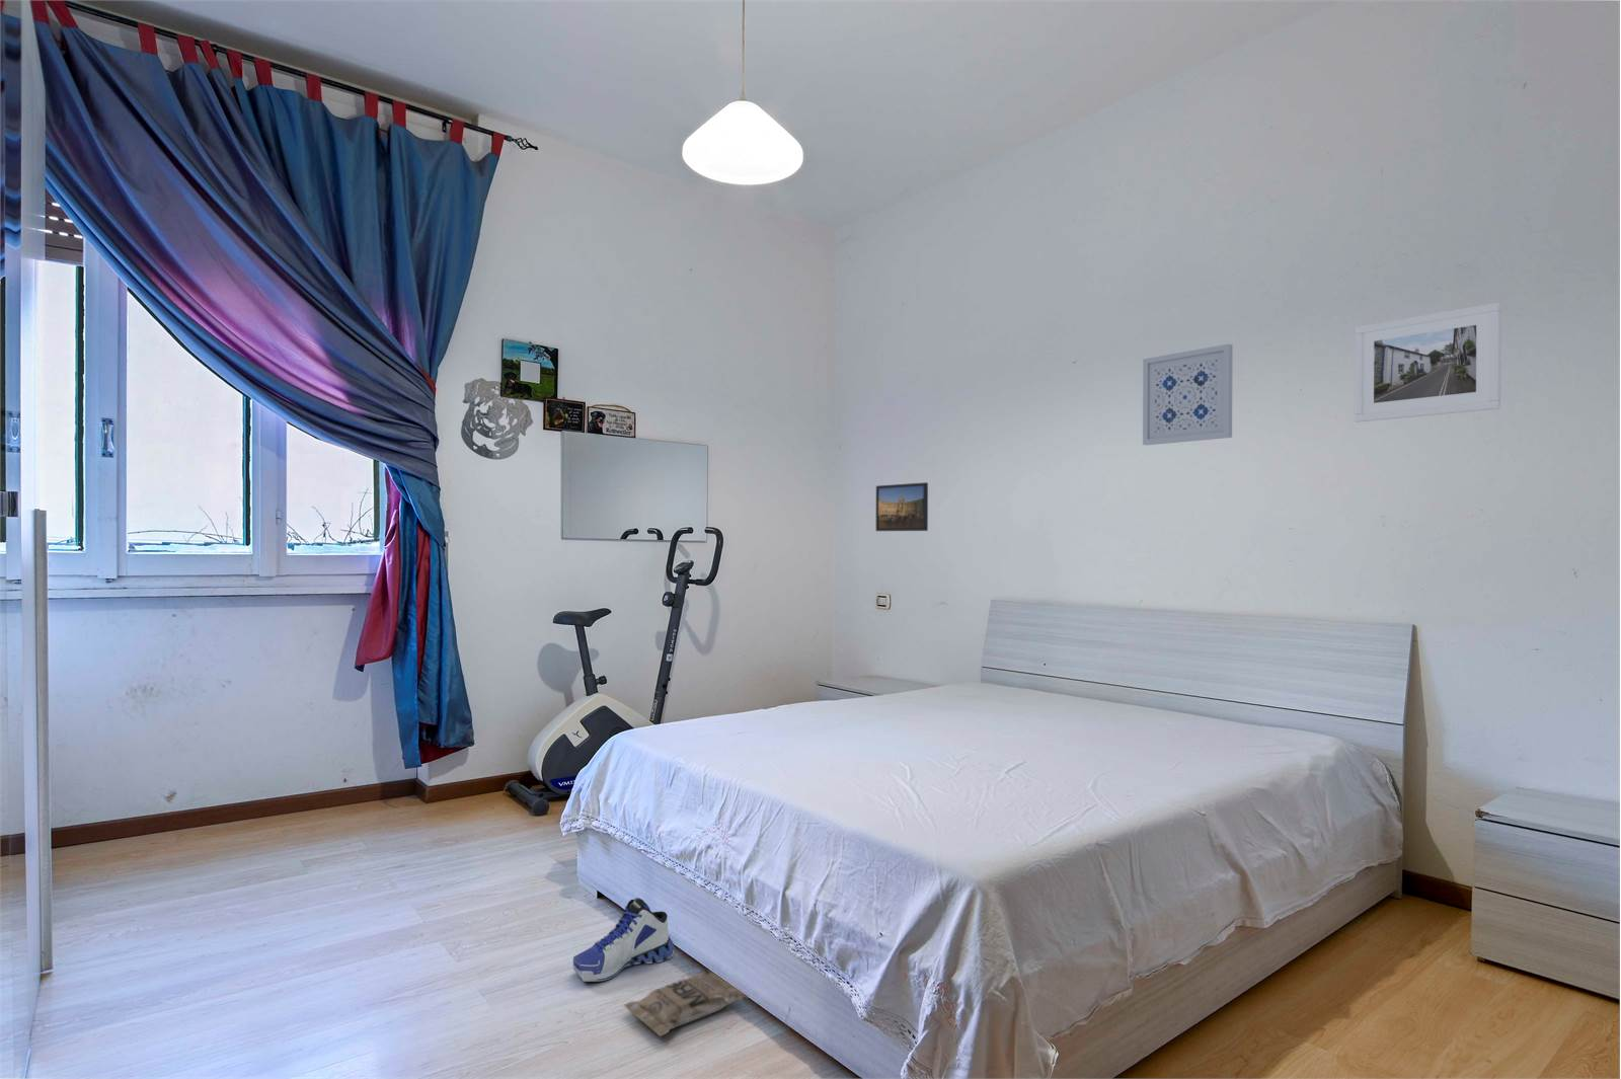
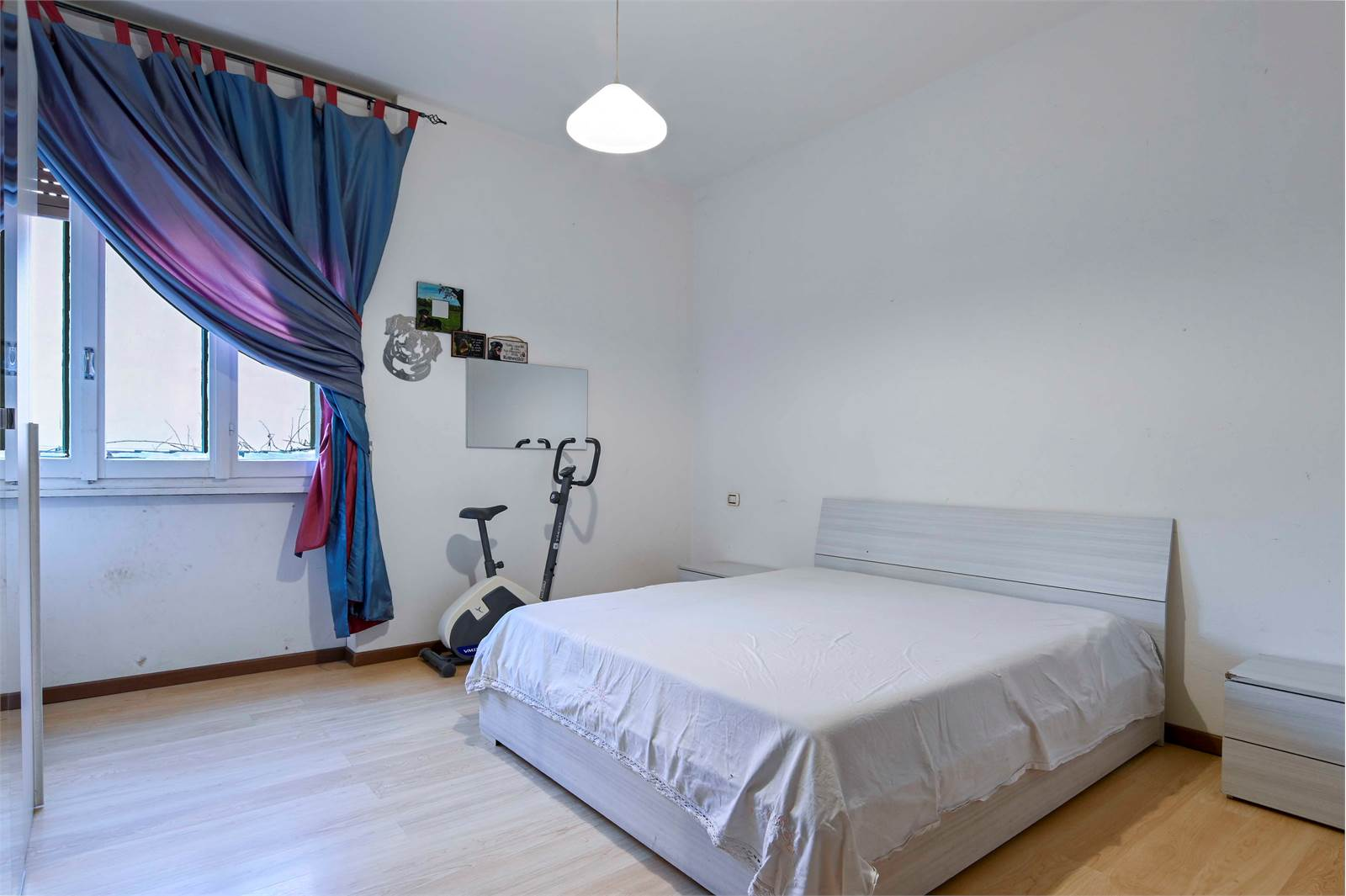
- sneaker [572,897,676,983]
- wall art [1142,343,1234,446]
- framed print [1354,302,1503,424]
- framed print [874,482,929,532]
- bag [623,968,750,1038]
